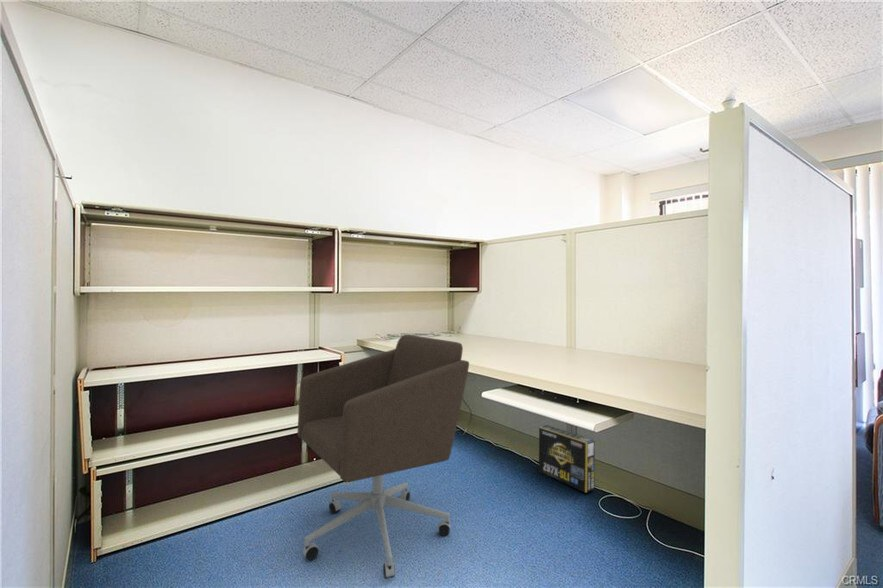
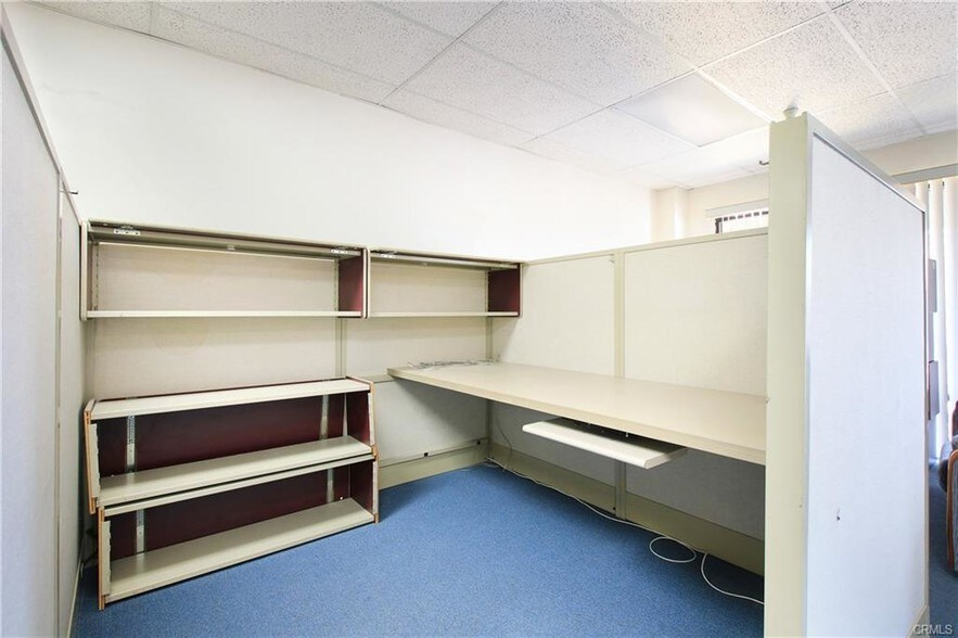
- box [538,424,596,494]
- office chair [297,334,470,580]
